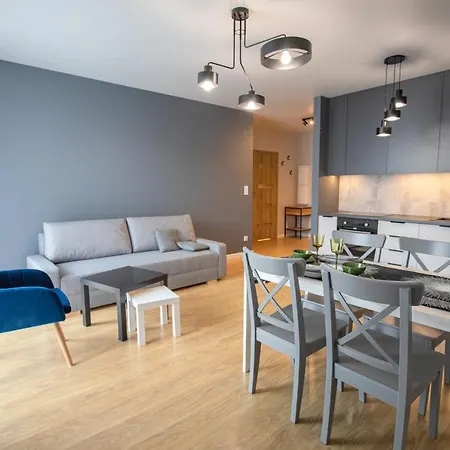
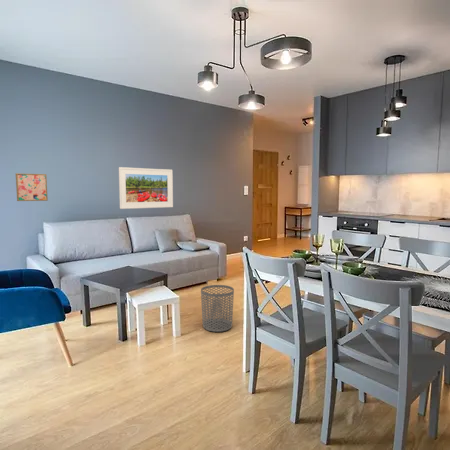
+ waste bin [200,284,235,333]
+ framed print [118,166,174,210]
+ wall art [15,172,49,202]
